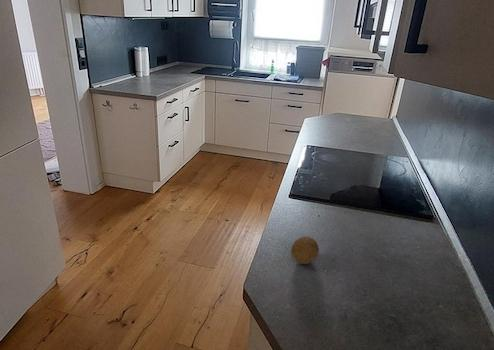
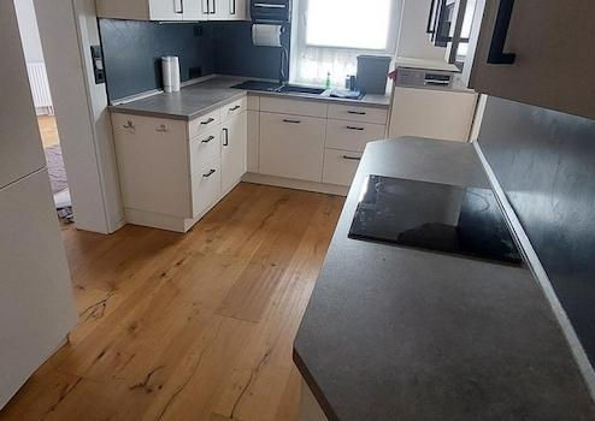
- fruit [290,236,320,265]
